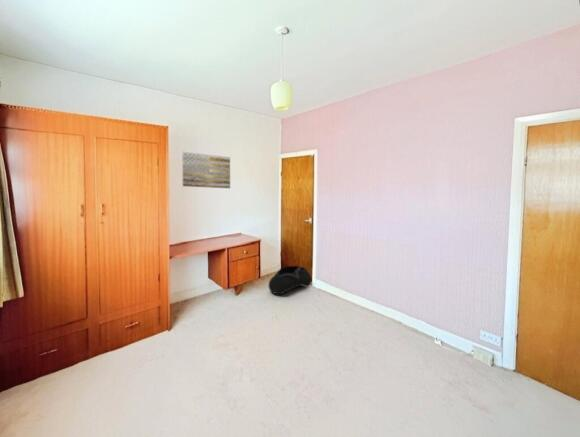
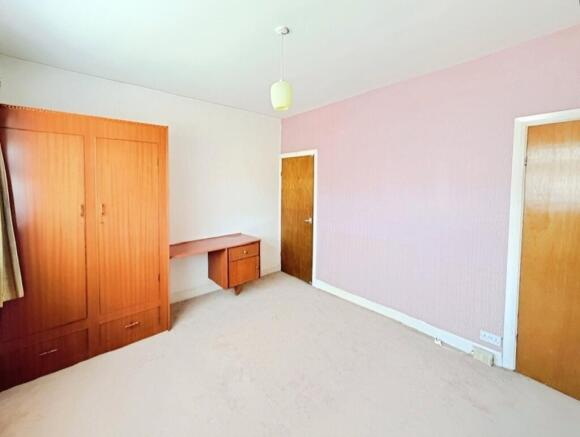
- bag [268,265,313,295]
- wall art [181,151,231,189]
